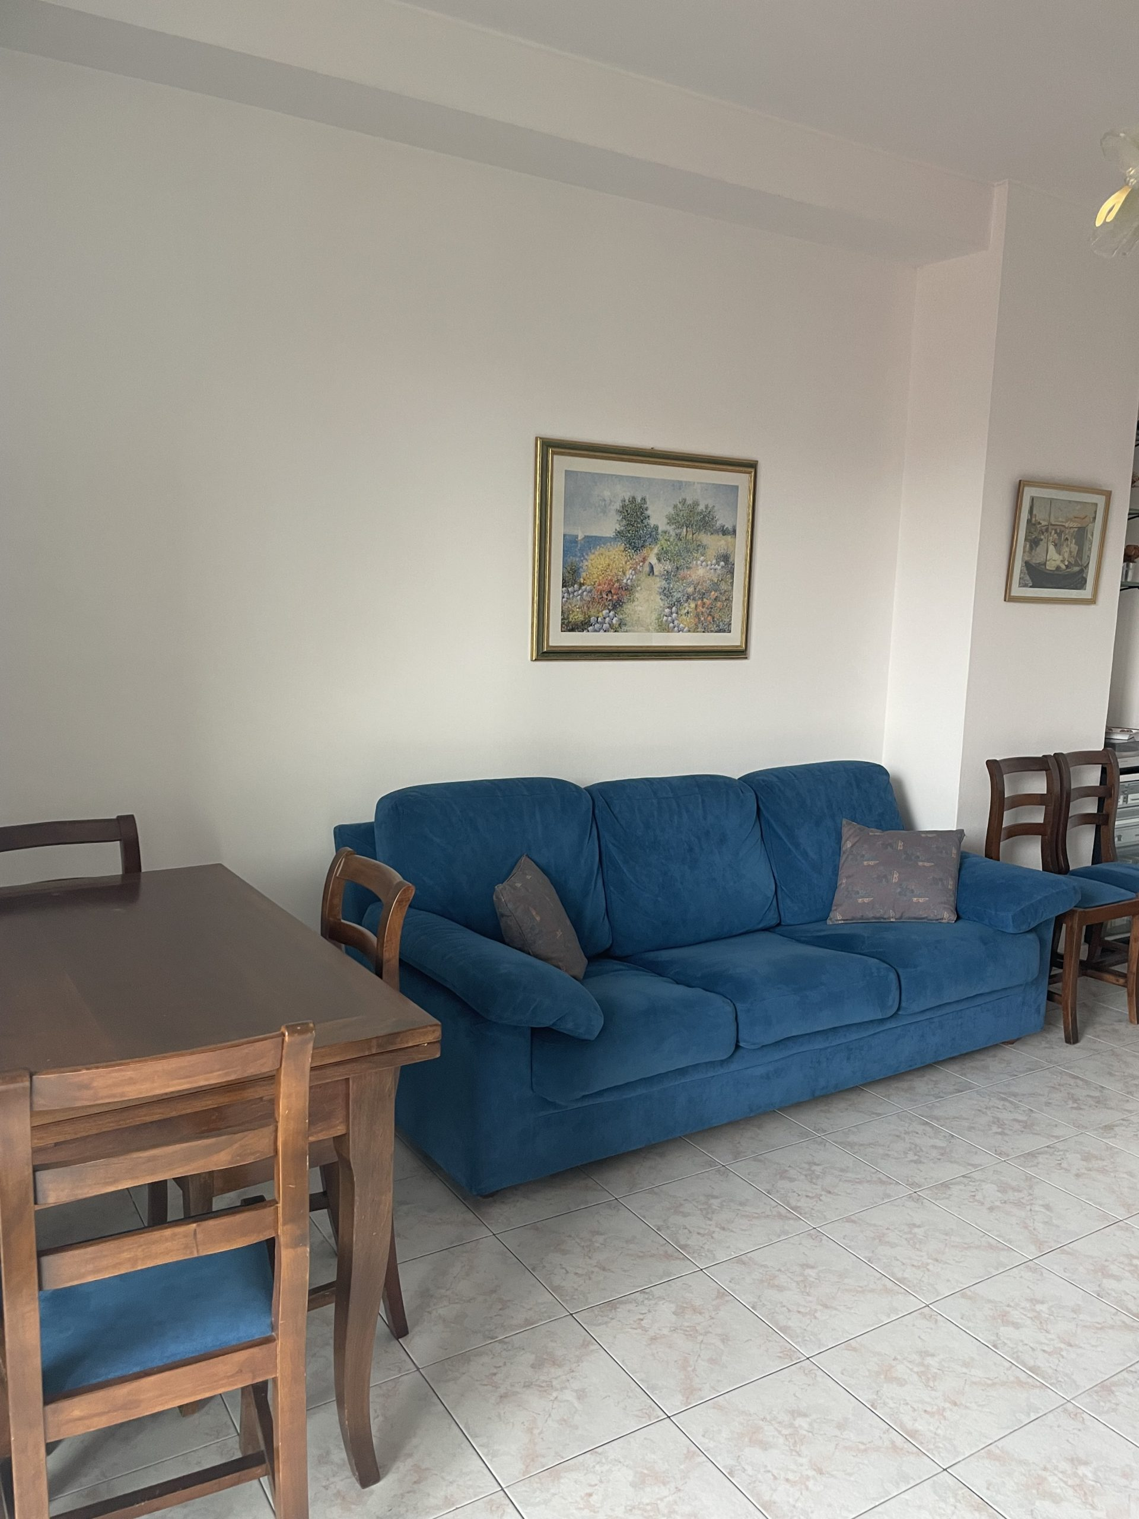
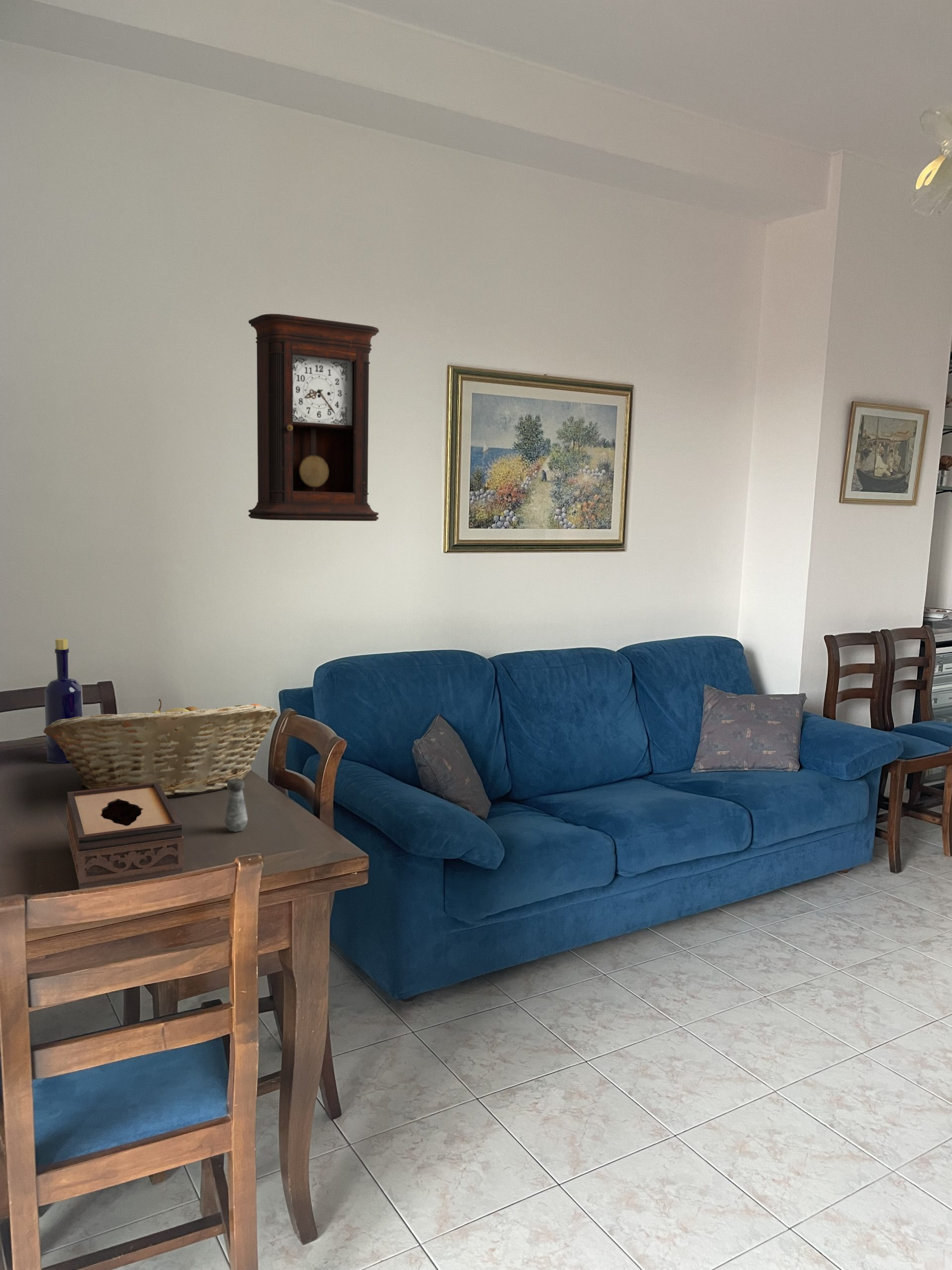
+ fruit basket [43,699,278,798]
+ salt shaker [224,778,248,832]
+ bottle [44,638,84,764]
+ pendulum clock [248,314,380,521]
+ tissue box [66,782,185,889]
